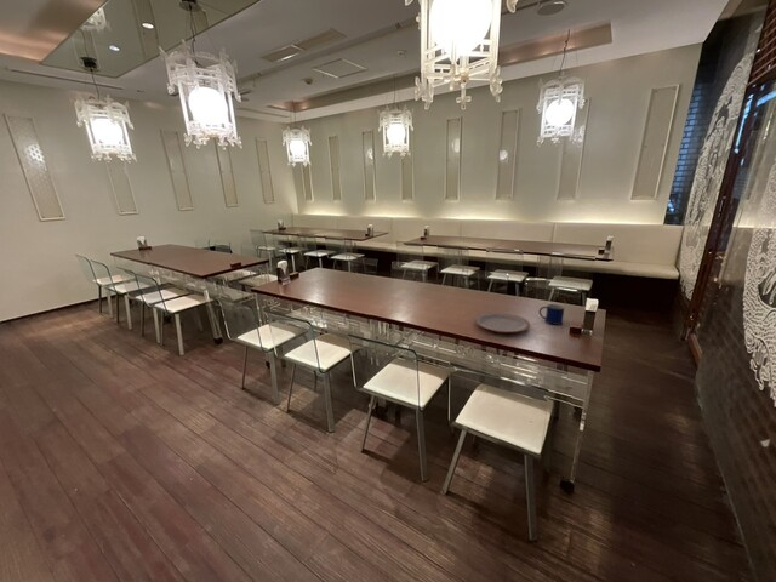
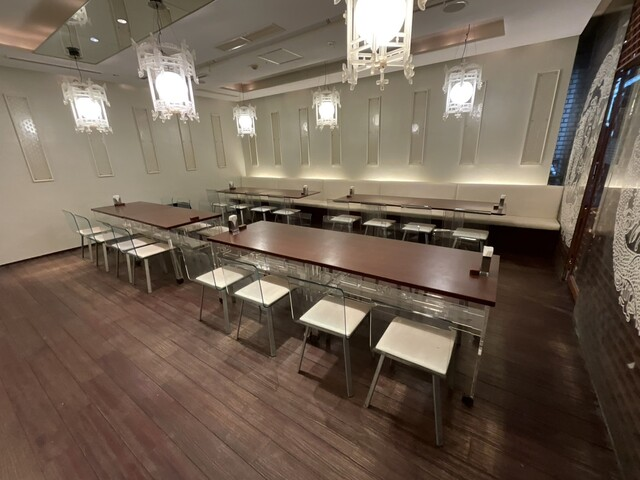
- mug [538,303,565,326]
- plate [474,312,531,333]
